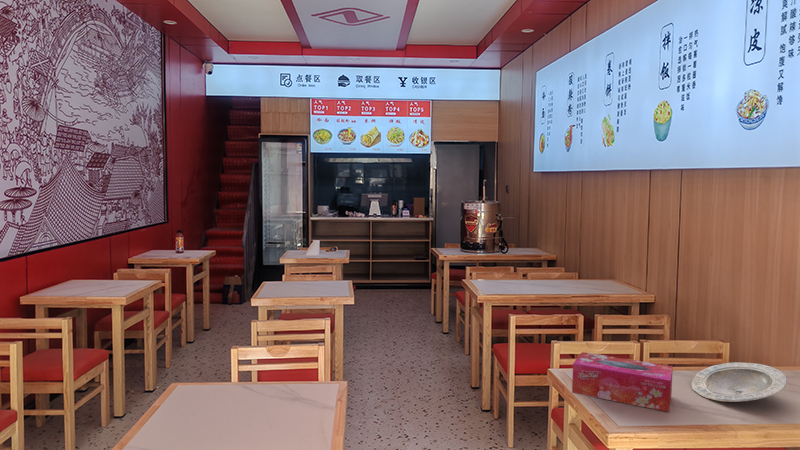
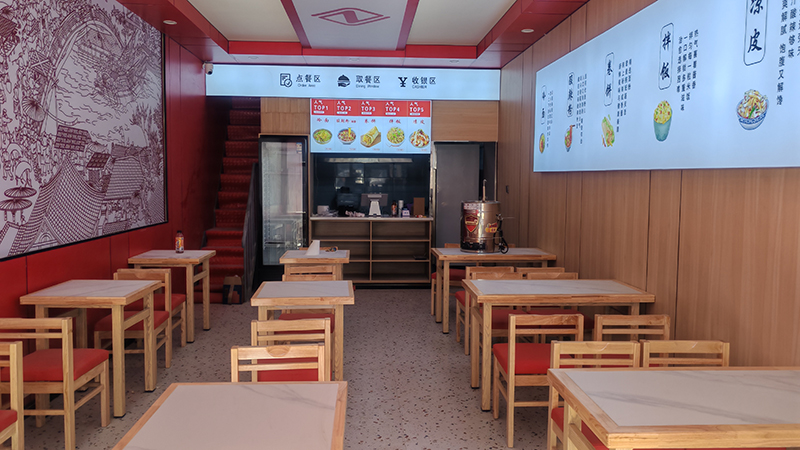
- plate [691,361,788,403]
- tissue box [571,351,674,413]
